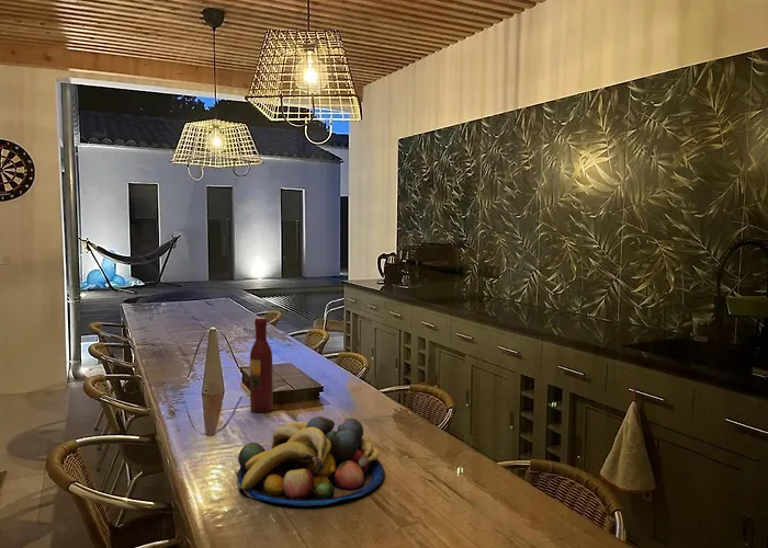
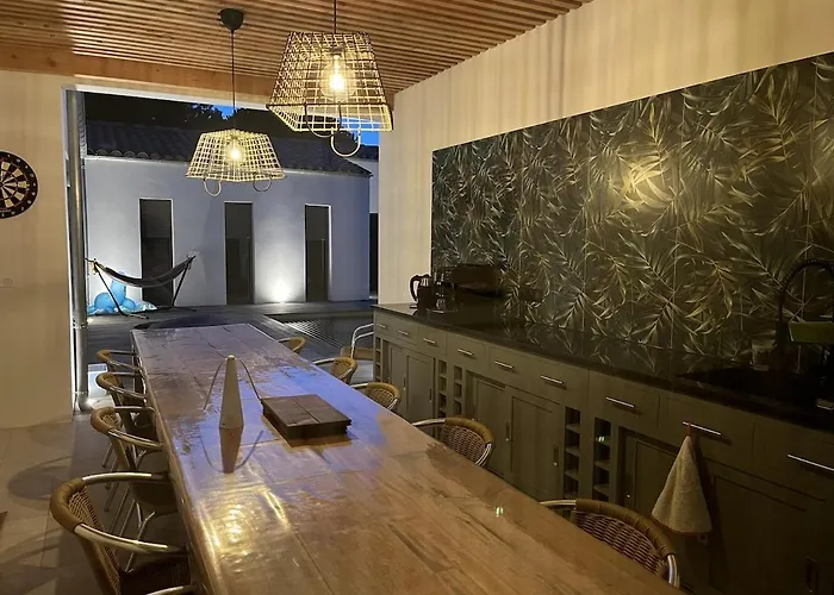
- fruit bowl [236,415,385,507]
- wine bottle [249,317,274,413]
